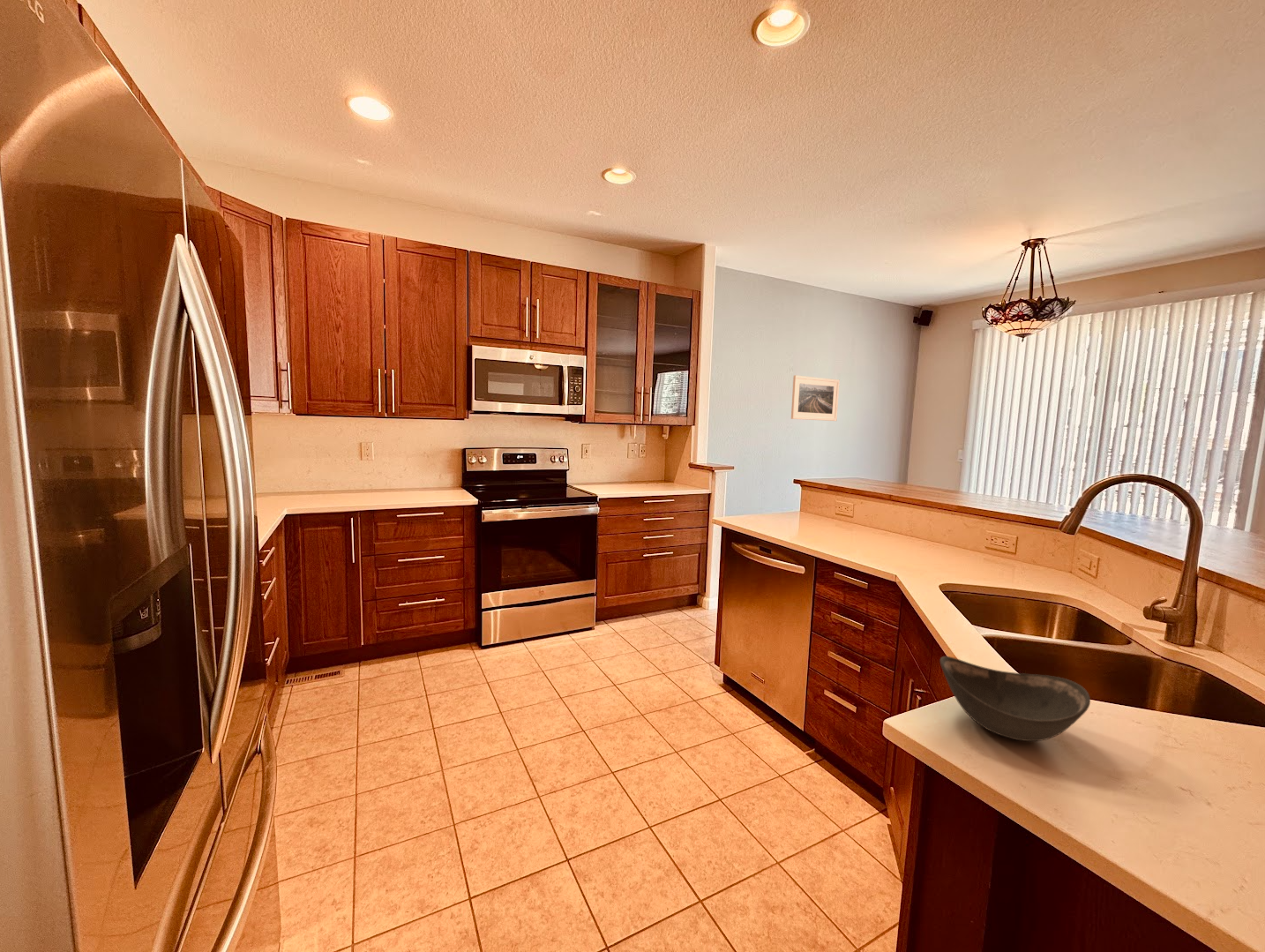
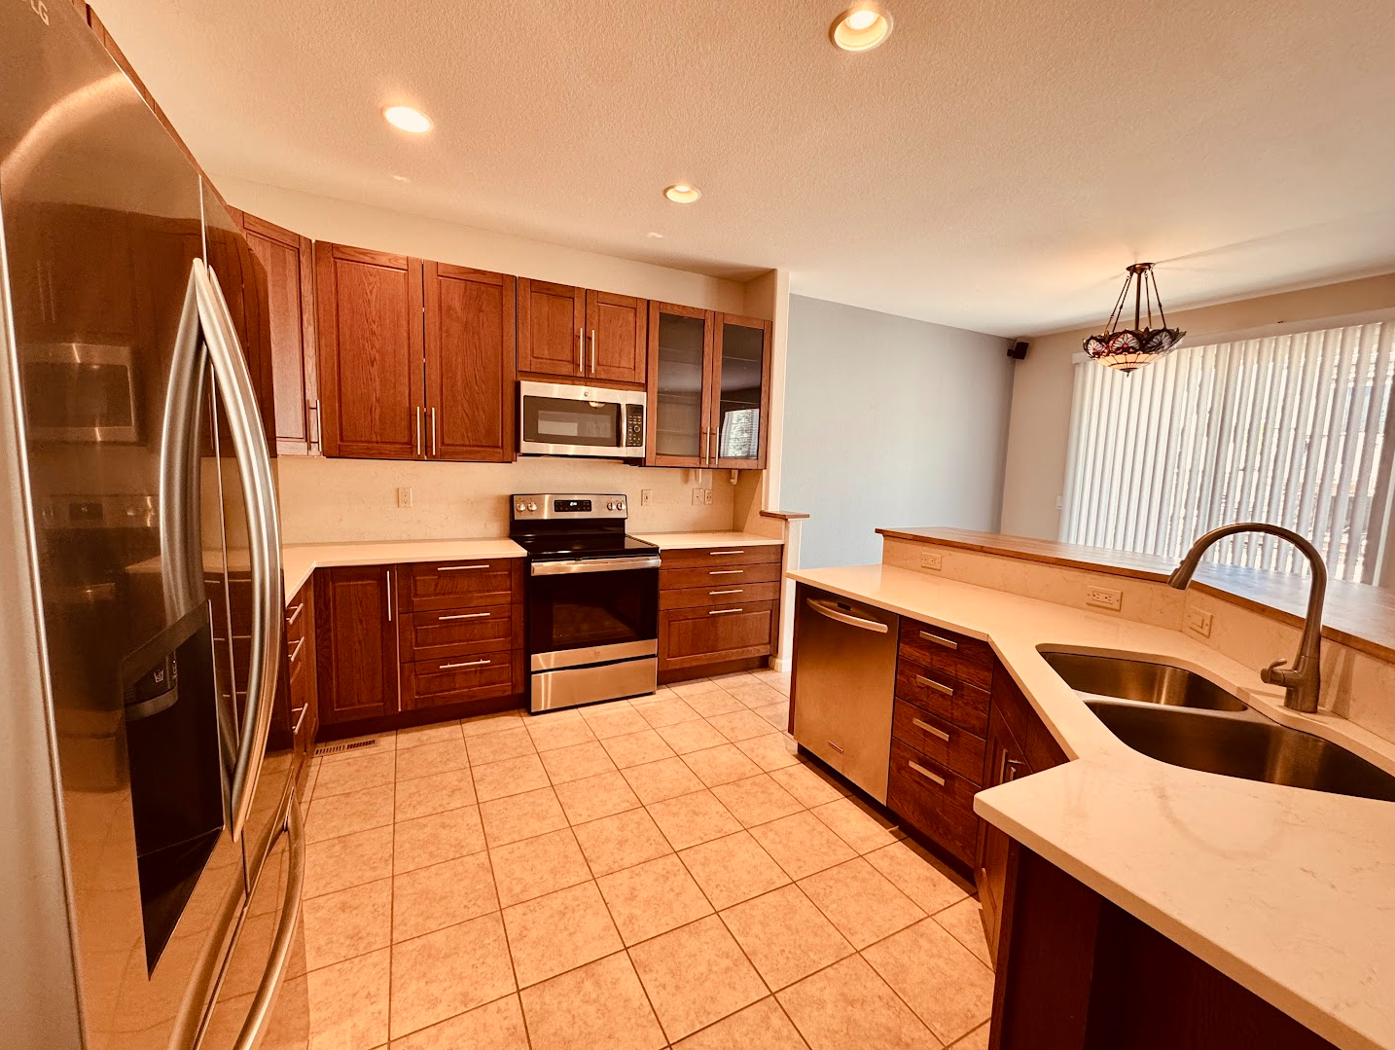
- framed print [790,374,841,422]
- bowl [939,656,1091,742]
